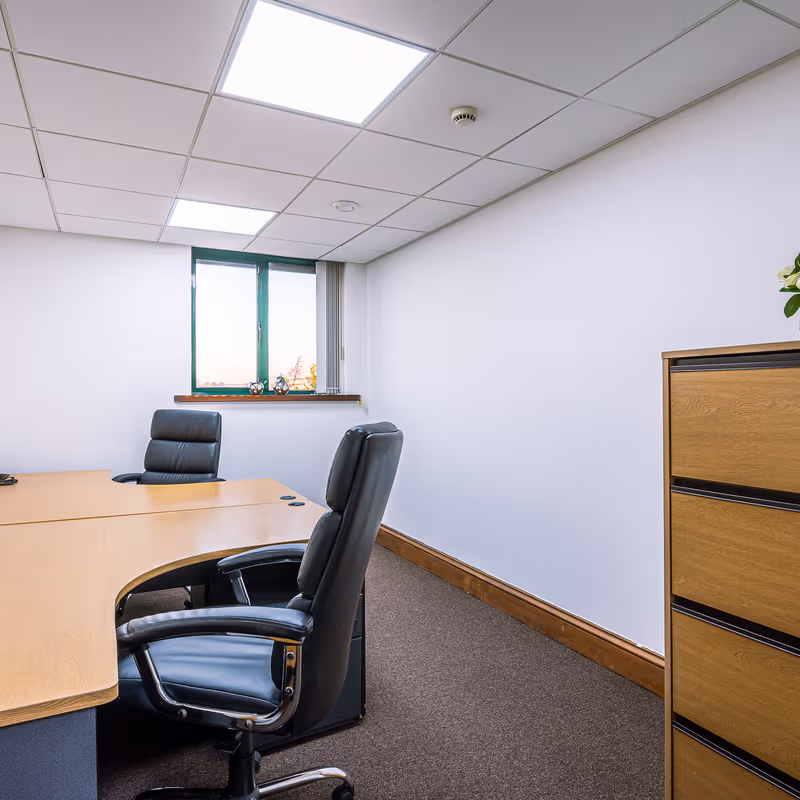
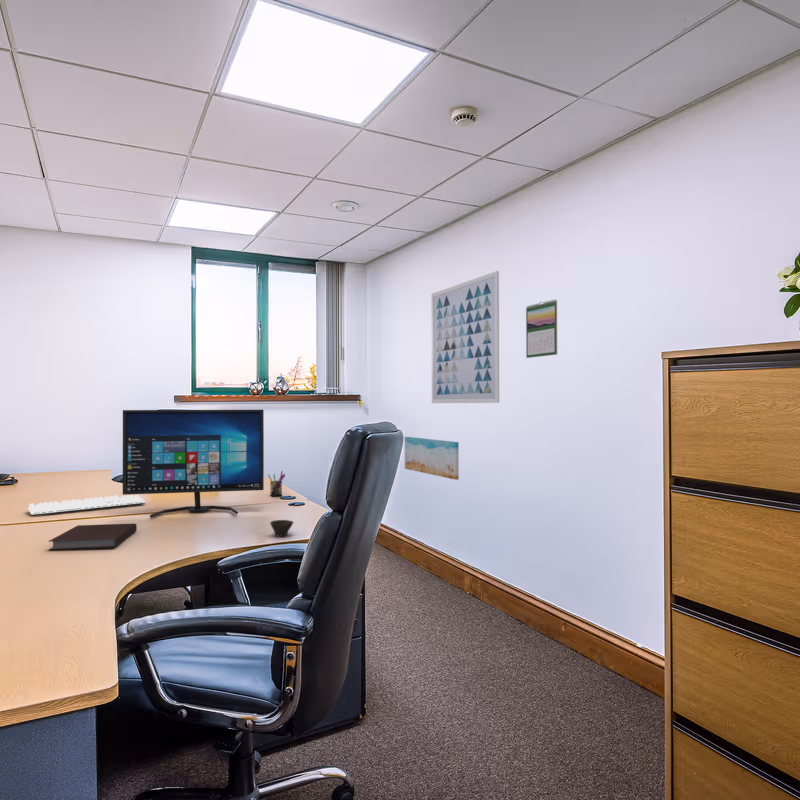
+ computer monitor [122,409,265,519]
+ notebook [47,523,138,552]
+ wall art [404,436,460,481]
+ calendar [525,299,558,359]
+ keyboard [26,494,146,517]
+ cup [269,519,294,537]
+ pen holder [267,470,286,497]
+ wall art [430,270,500,404]
